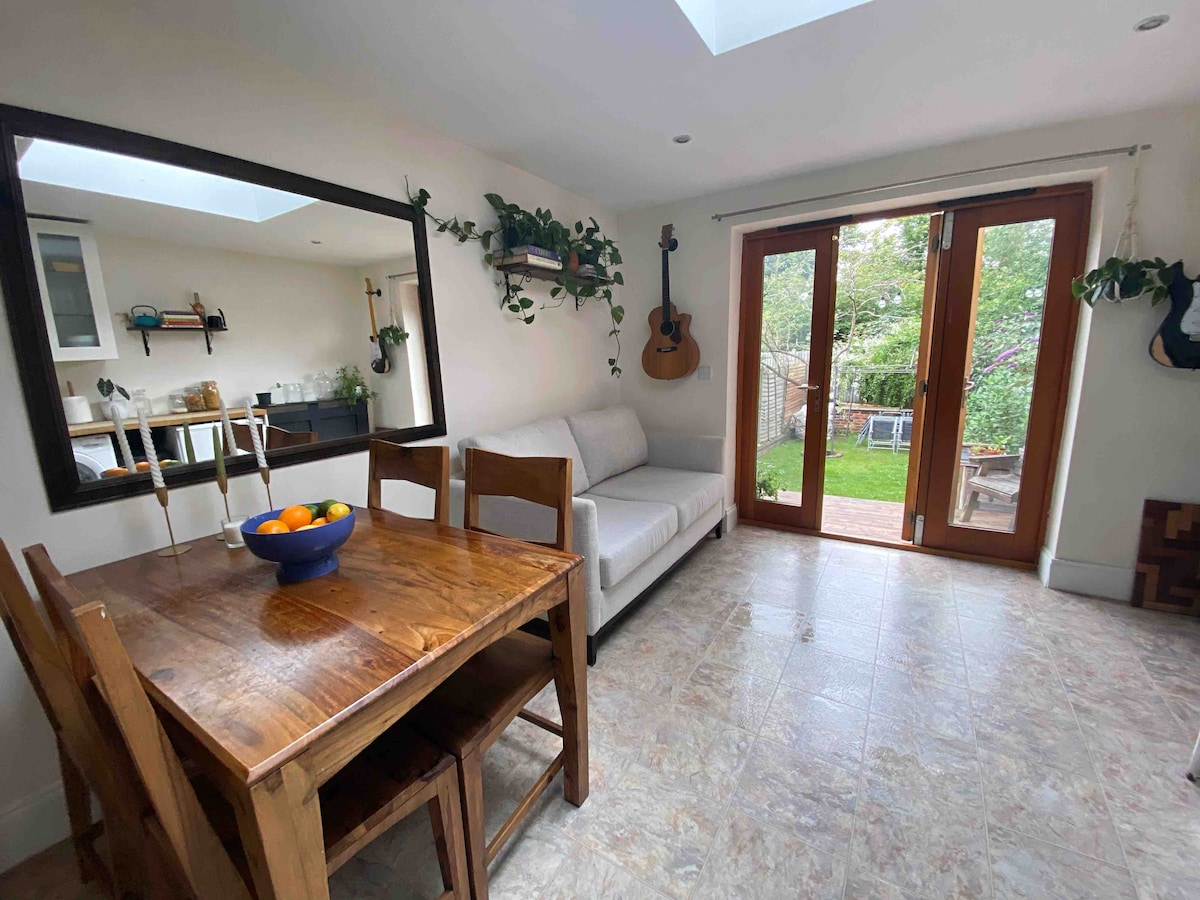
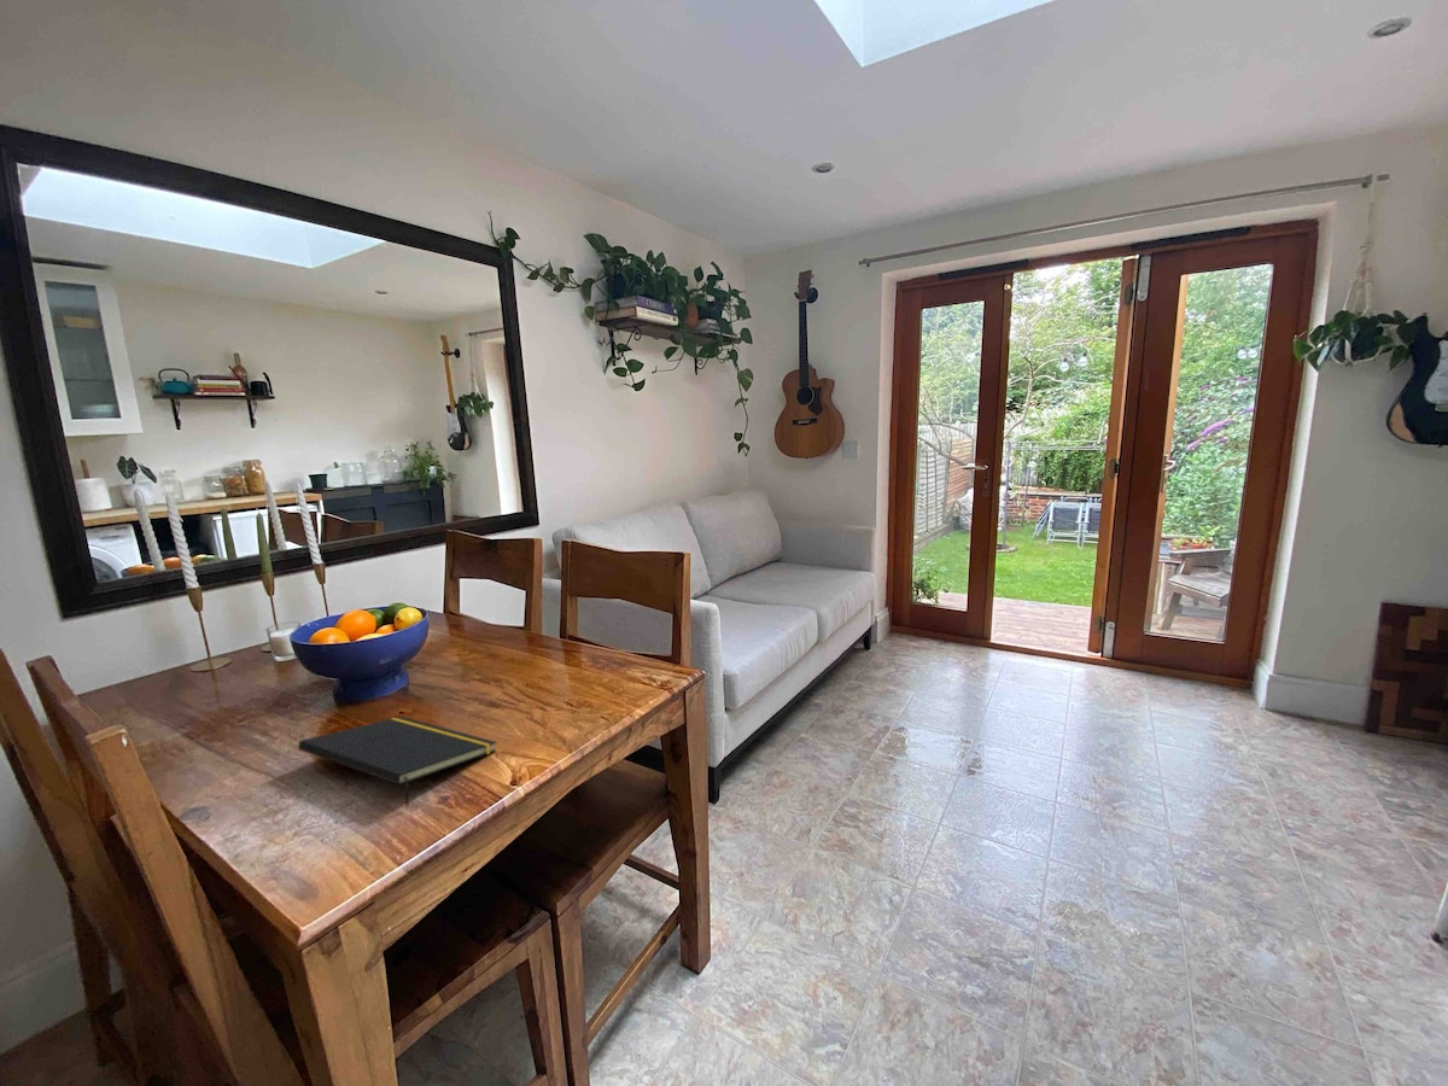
+ notepad [298,716,498,808]
